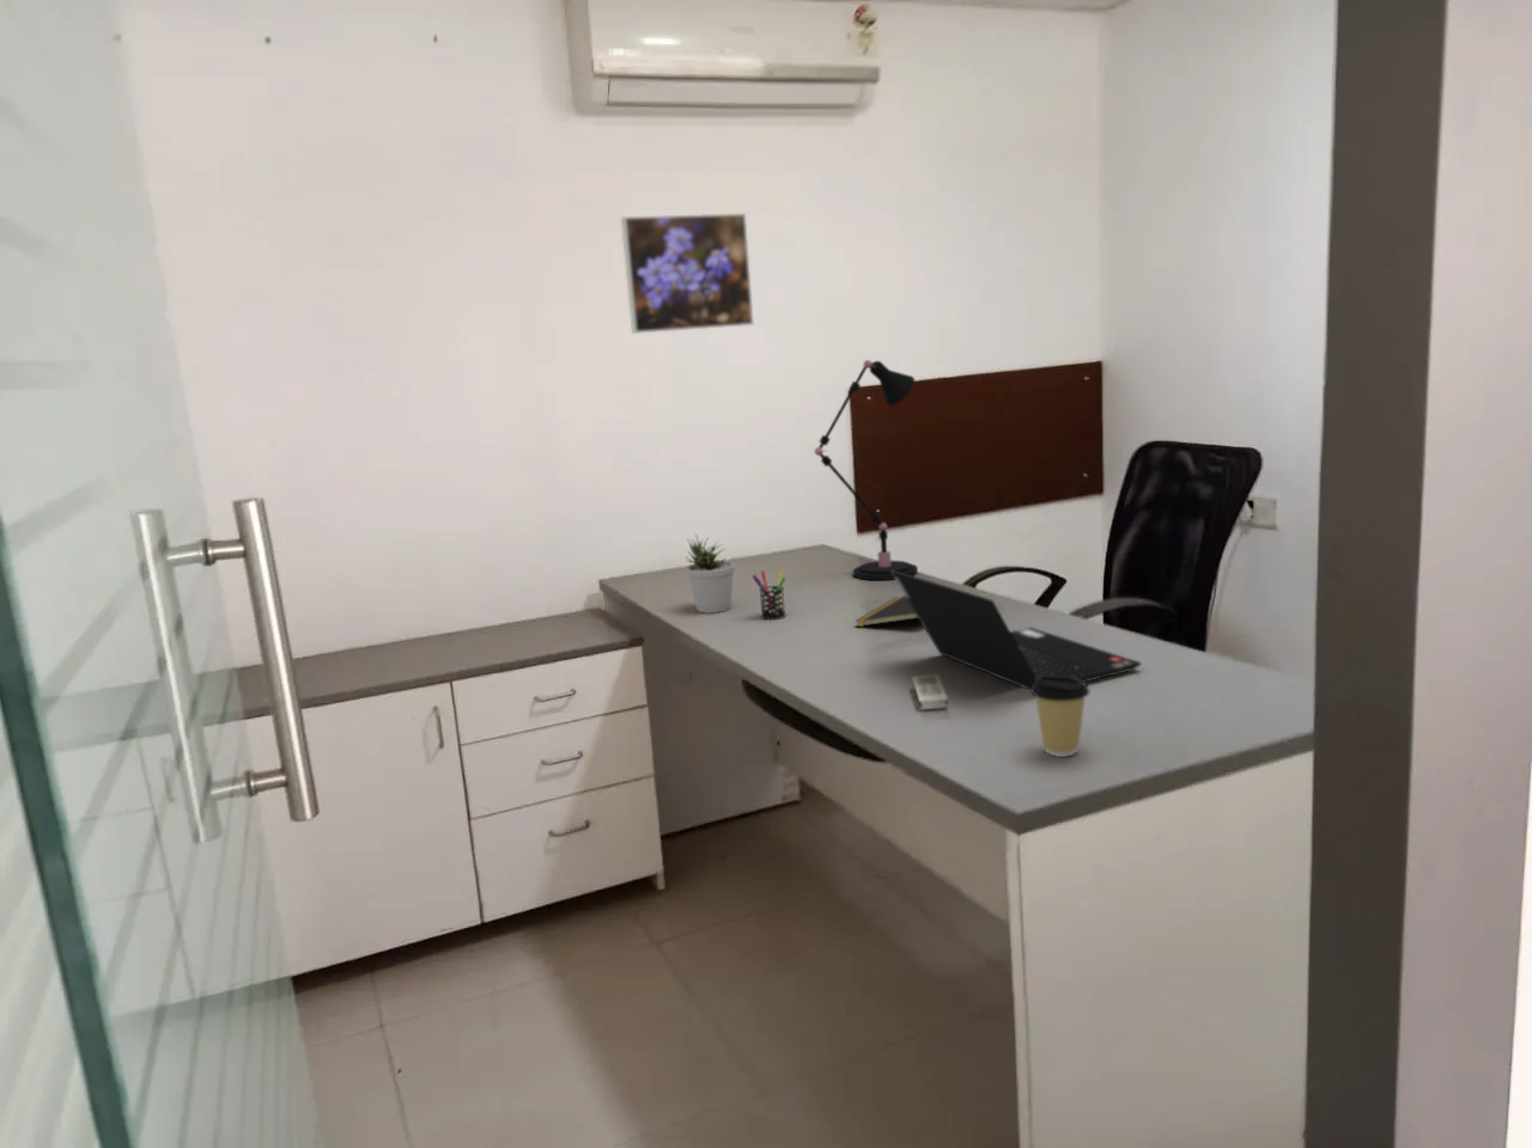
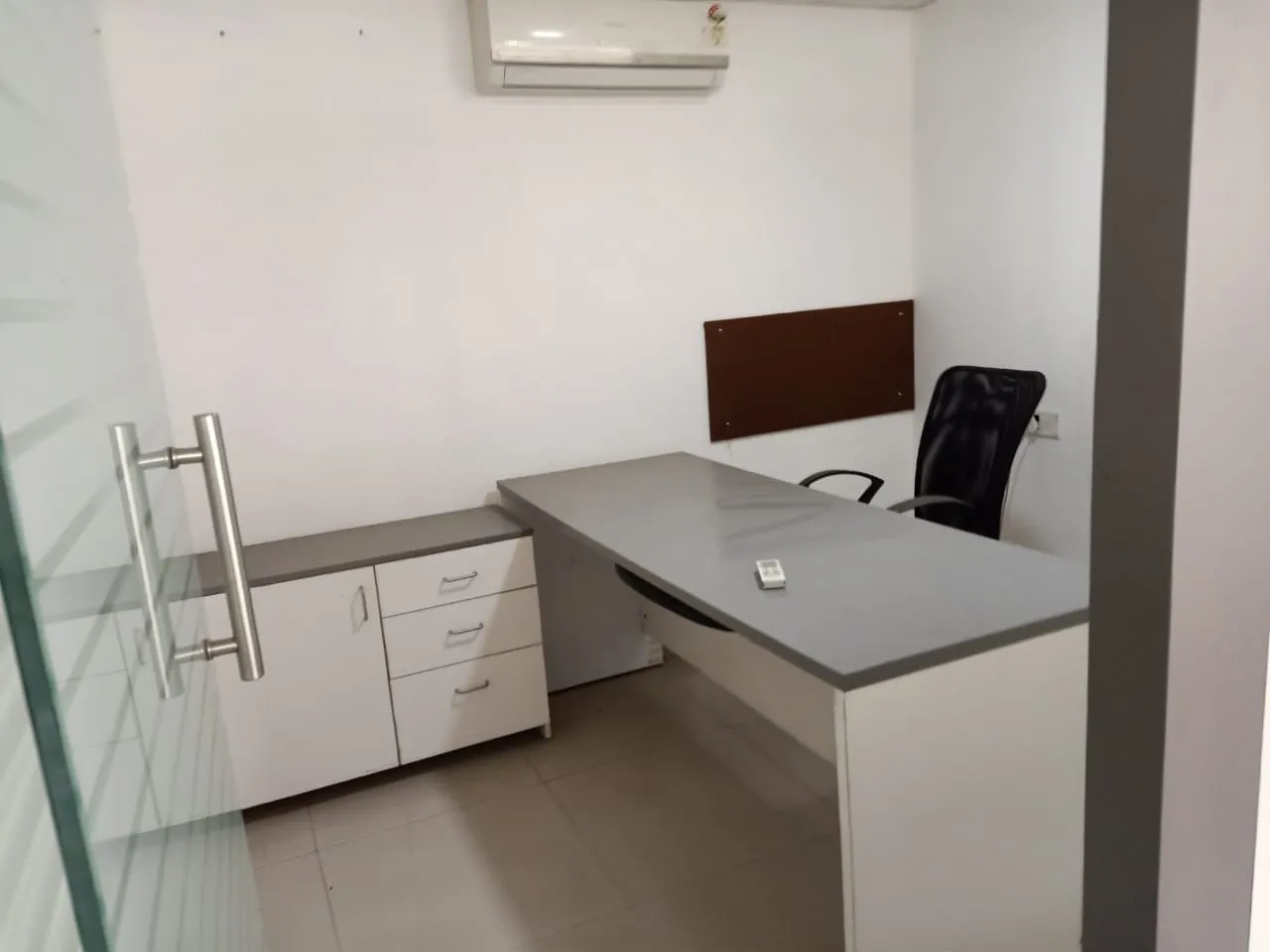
- potted plant [685,532,736,615]
- coffee cup [1029,674,1090,758]
- desk lamp [814,358,919,581]
- laptop computer [890,570,1144,691]
- notepad [853,596,919,628]
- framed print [620,212,755,335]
- pen holder [750,569,787,621]
